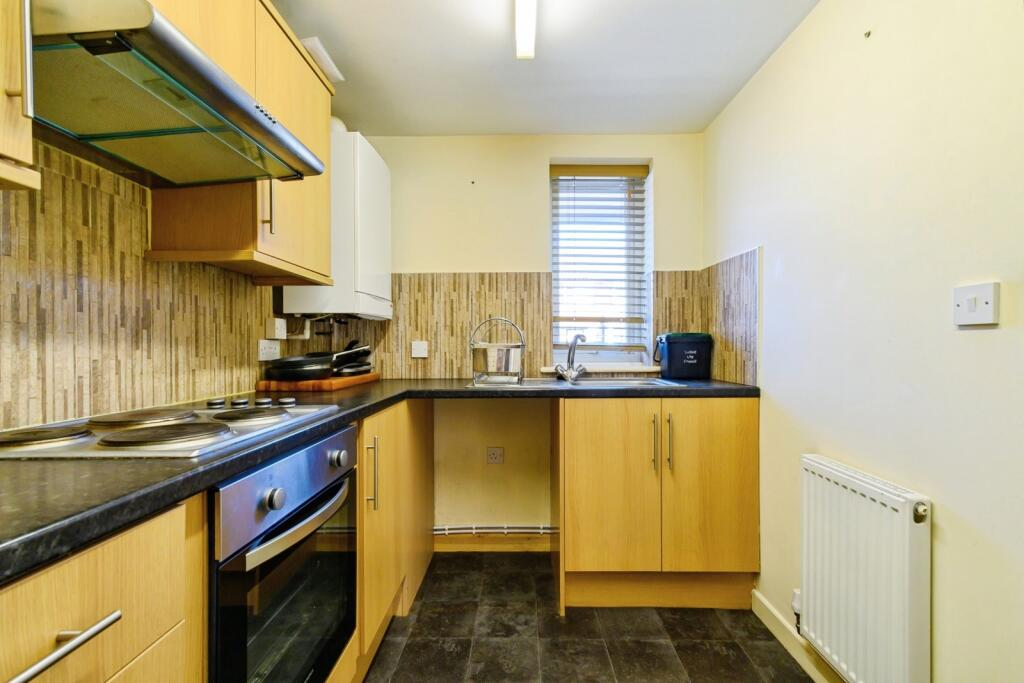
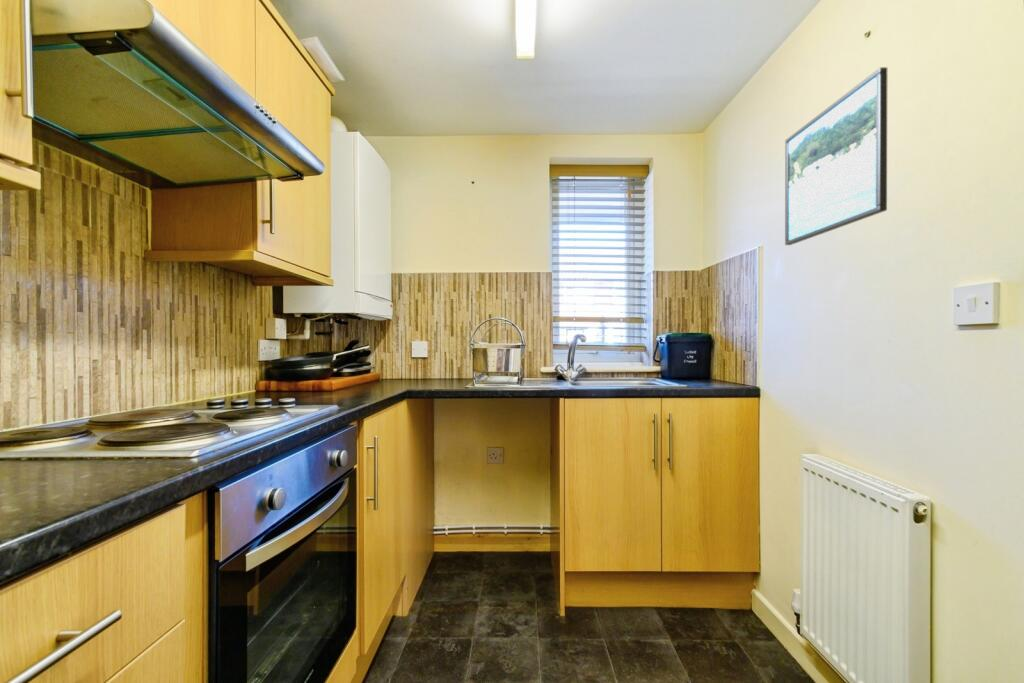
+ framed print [784,66,888,246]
